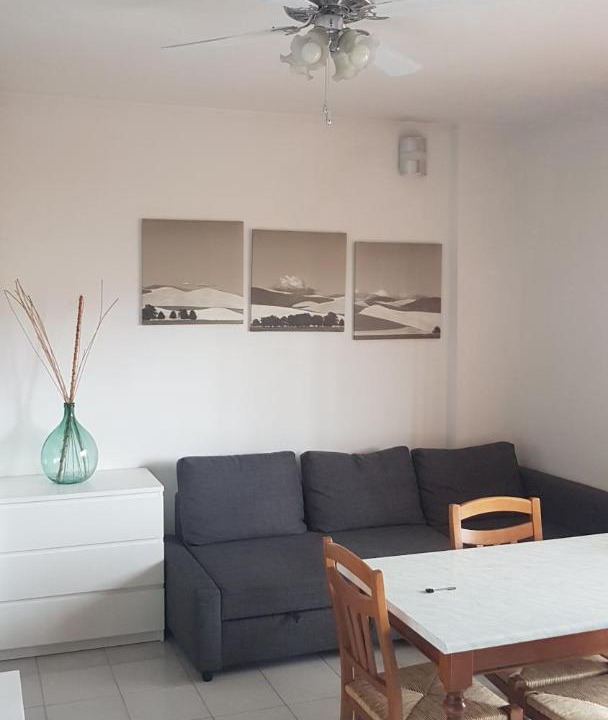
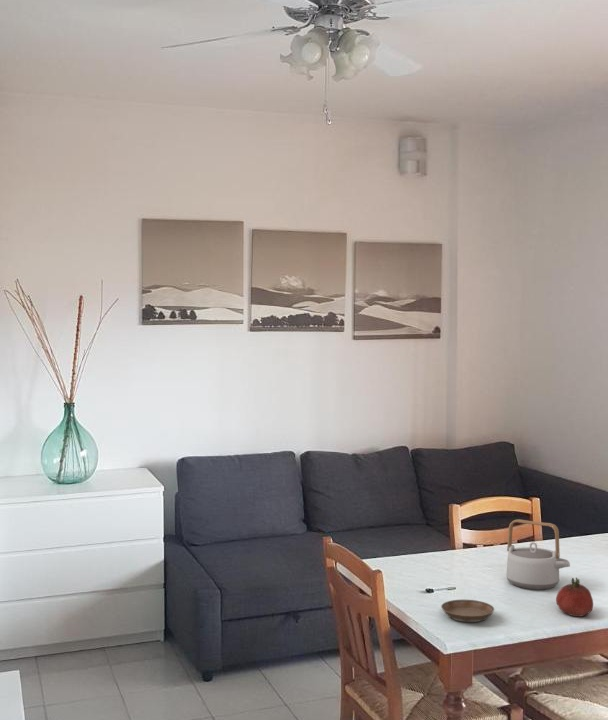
+ saucer [440,599,495,623]
+ teapot [505,518,571,590]
+ fruit [555,577,594,617]
